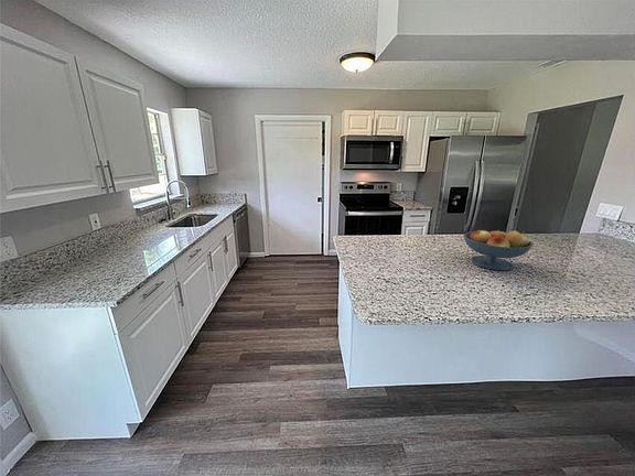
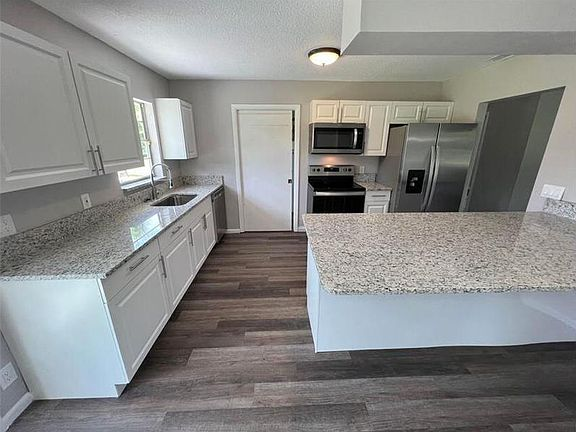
- fruit bowl [463,229,535,271]
